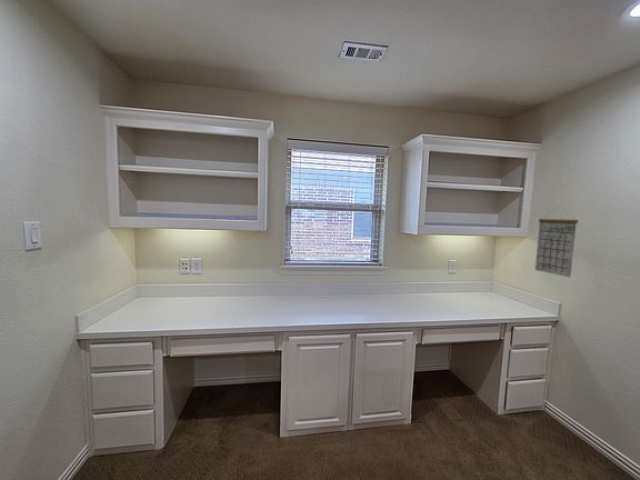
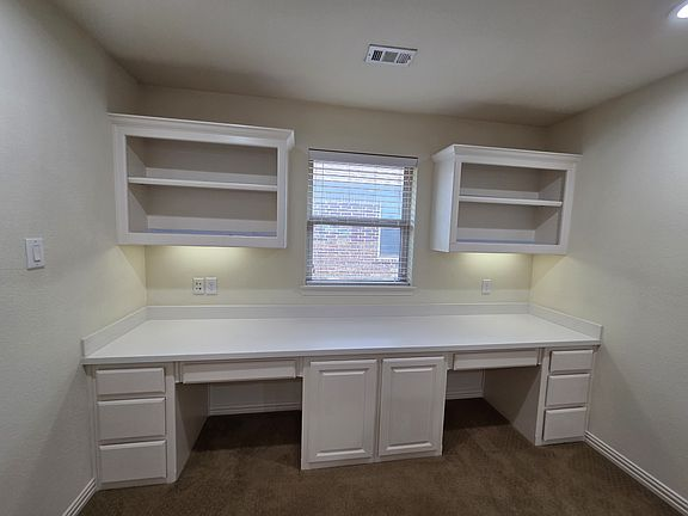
- calendar [534,207,579,279]
